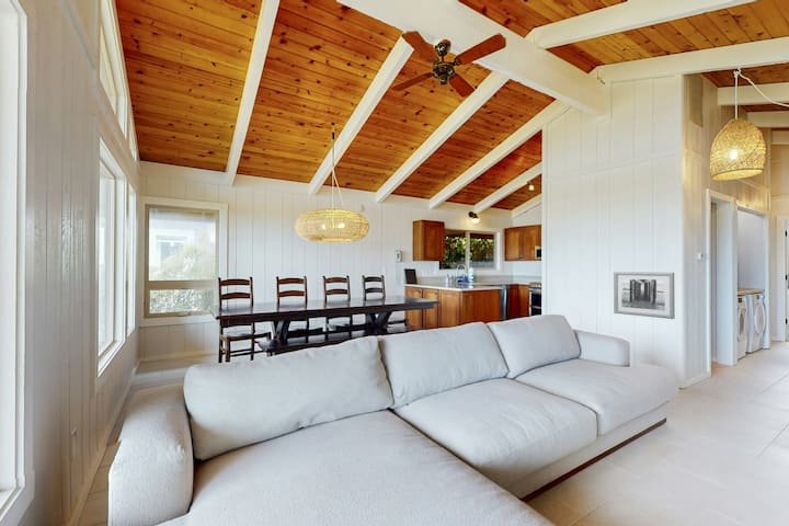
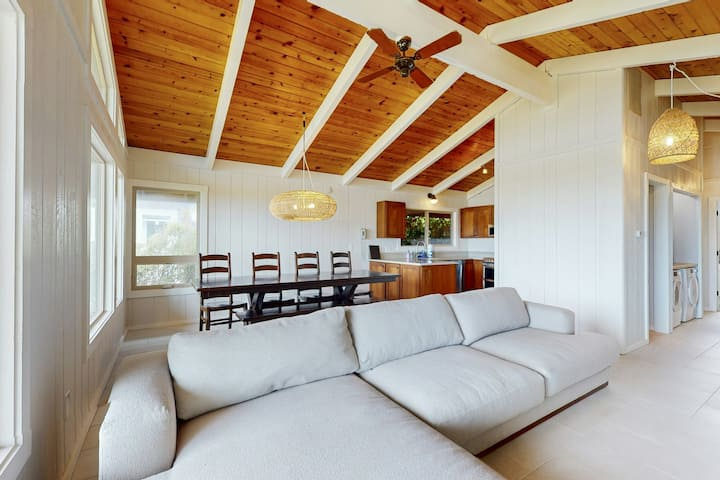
- wall art [613,271,676,320]
